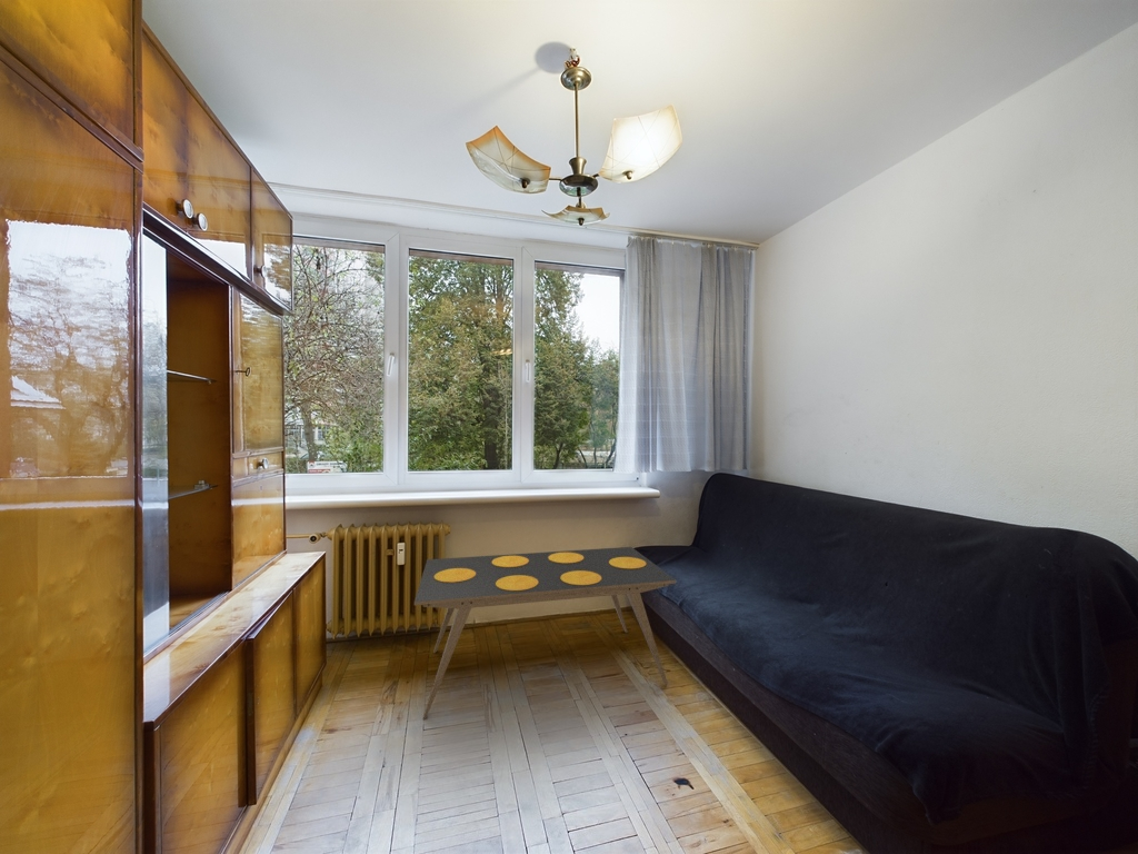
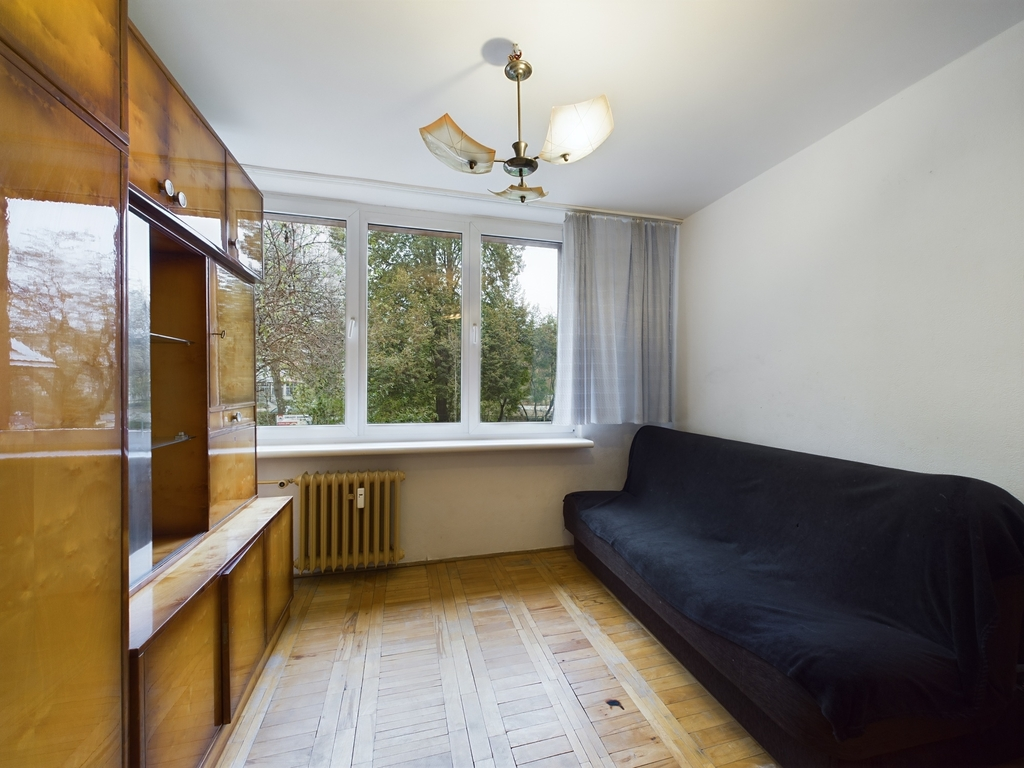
- side table [413,546,678,721]
